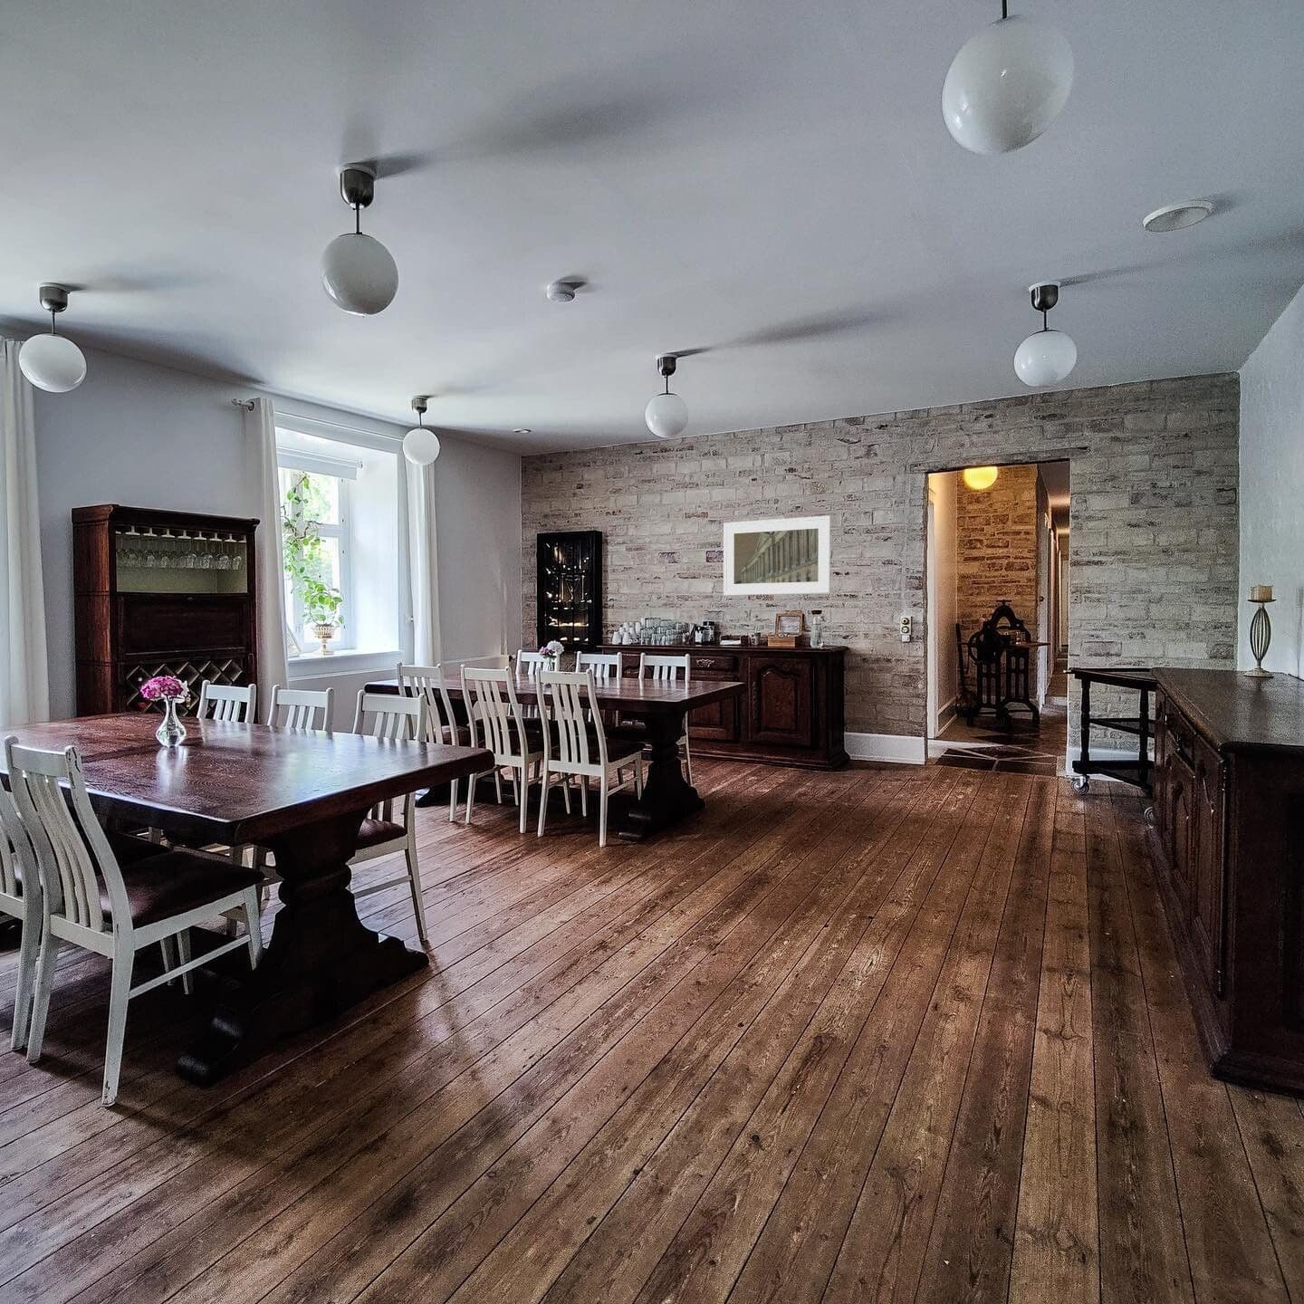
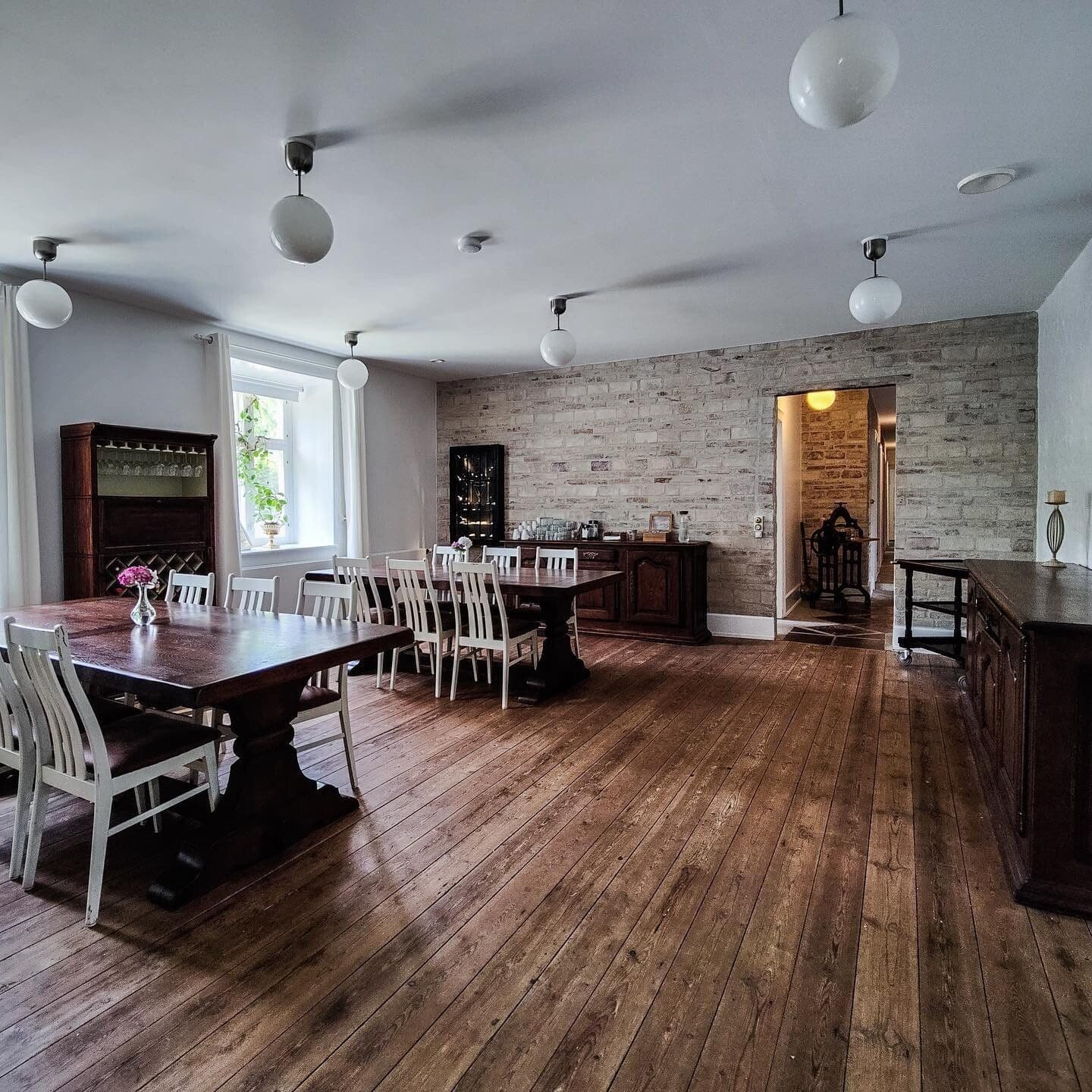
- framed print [722,515,831,596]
